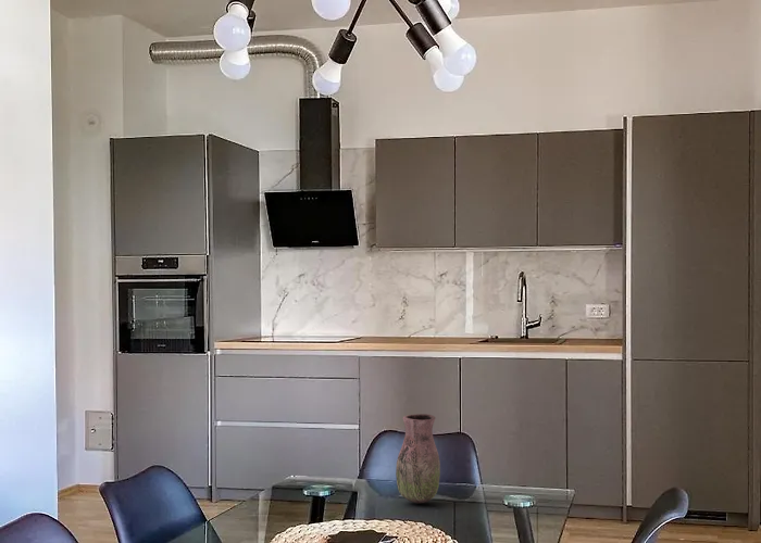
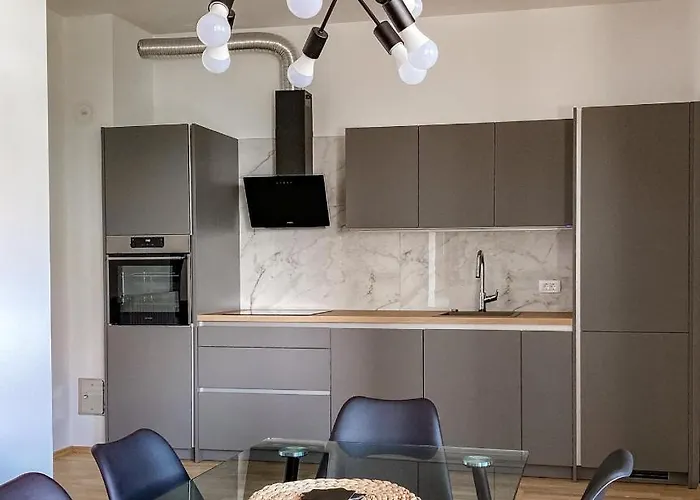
- vase [395,413,441,505]
